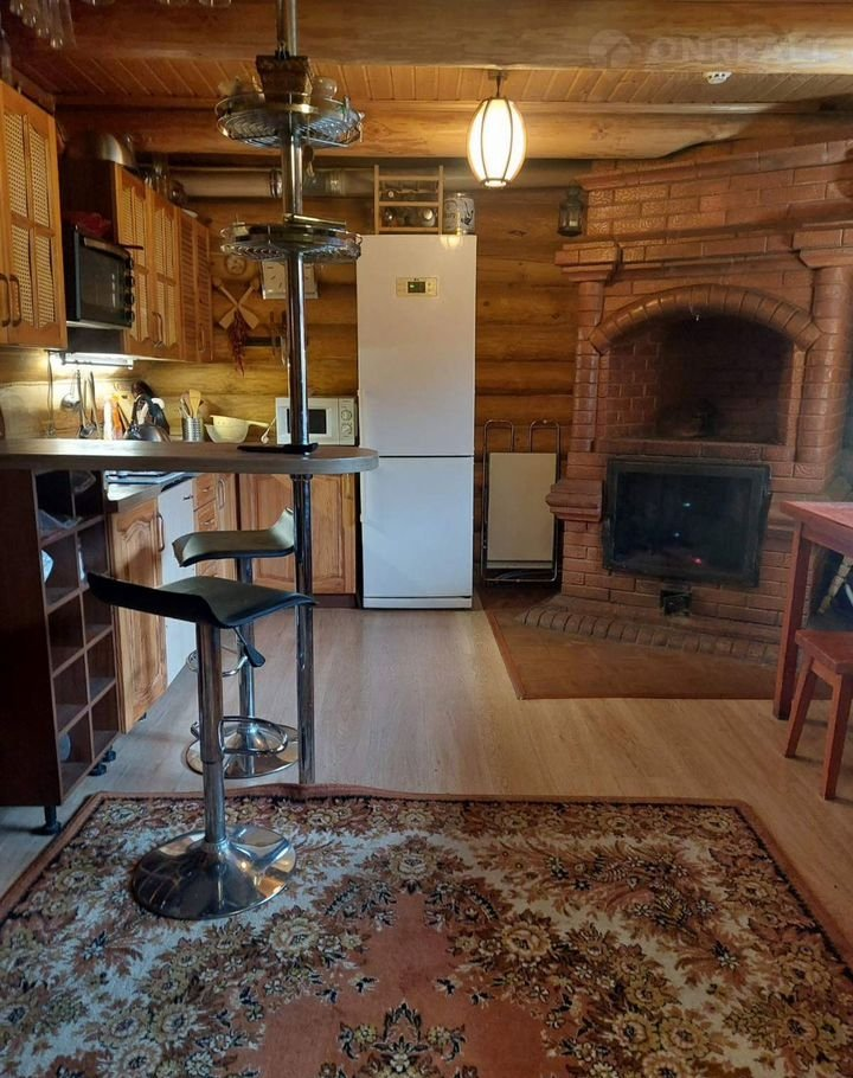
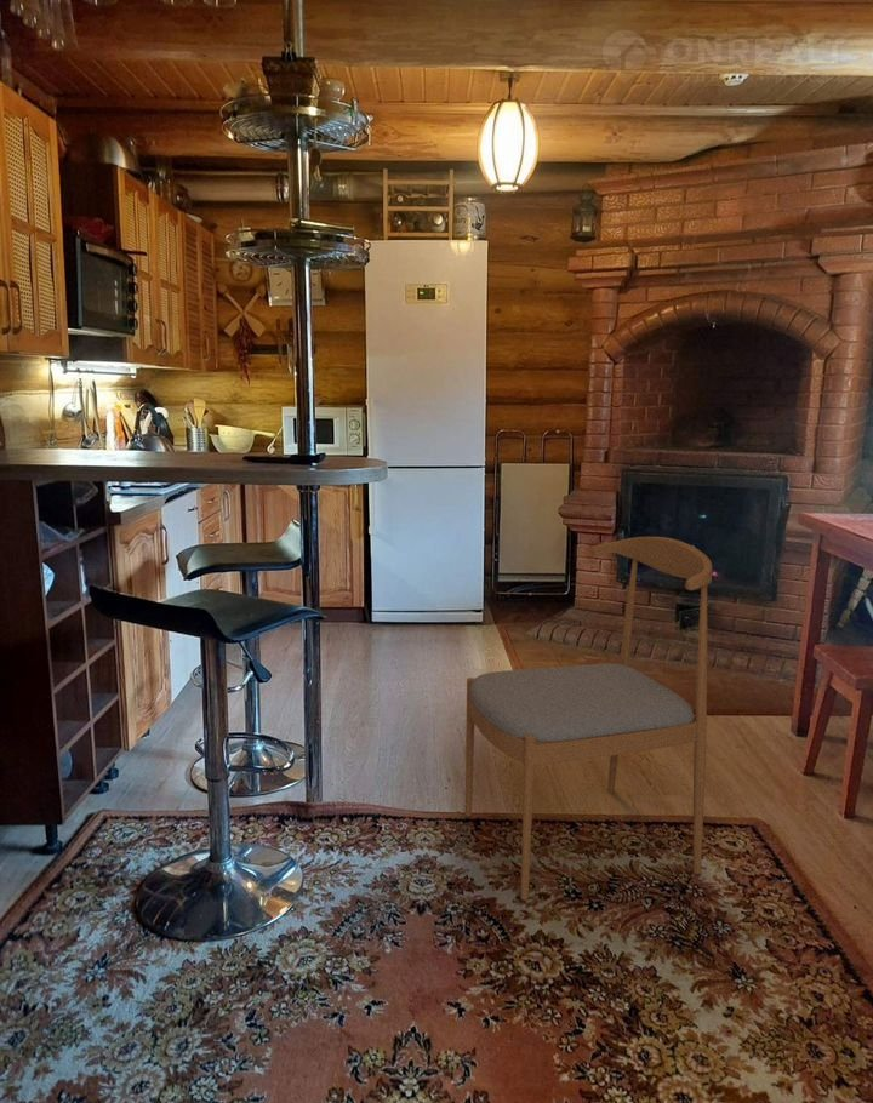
+ dining chair [464,536,713,902]
